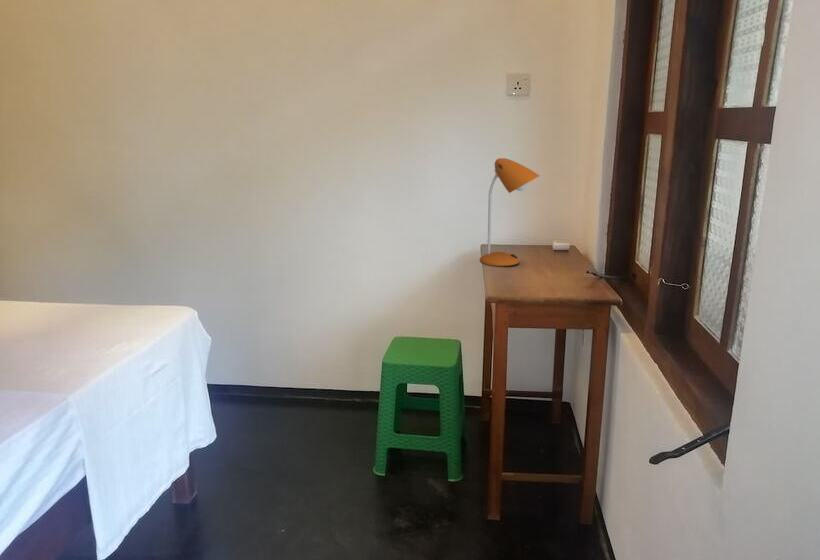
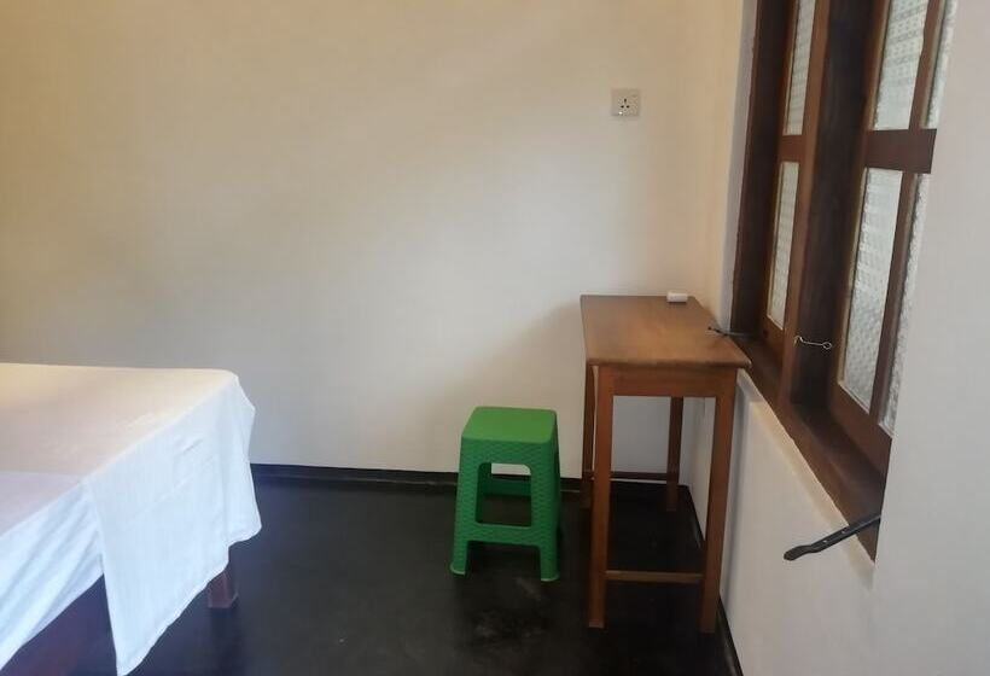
- desk lamp [478,157,540,268]
